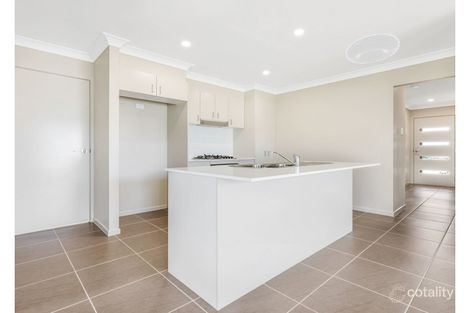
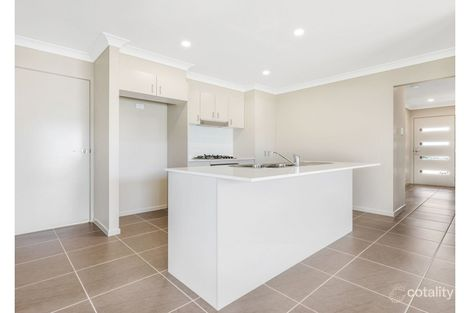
- ceiling light [345,33,401,64]
